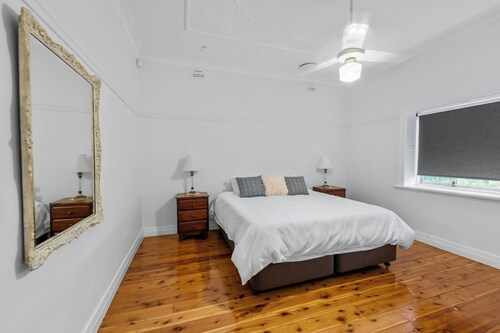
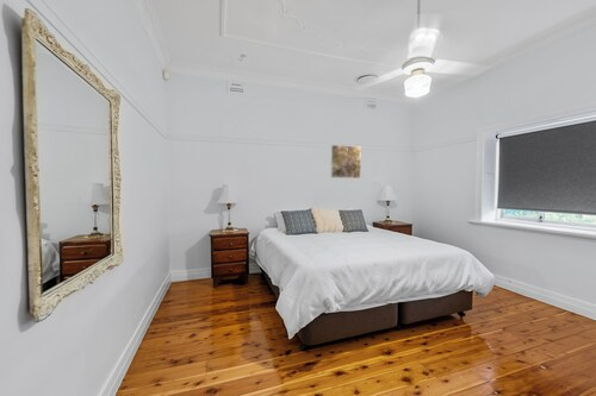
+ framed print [330,144,362,180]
